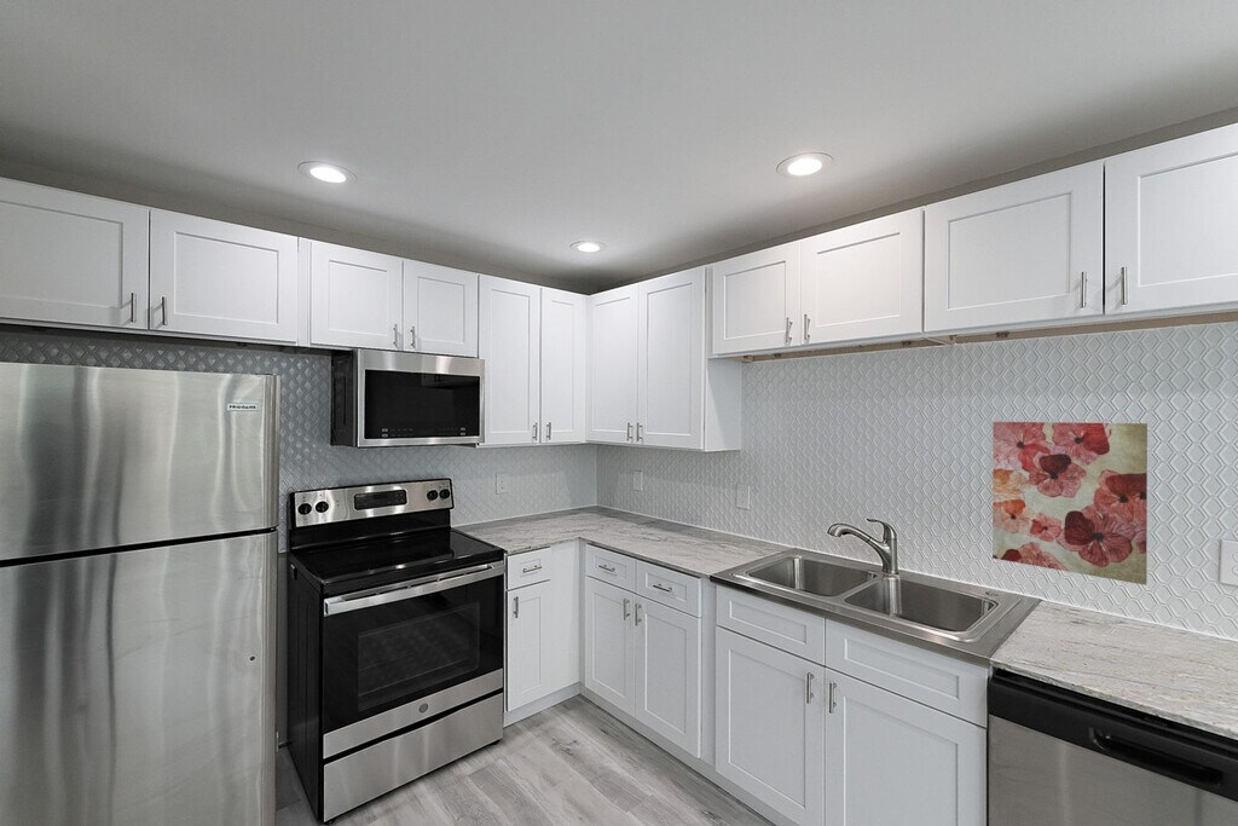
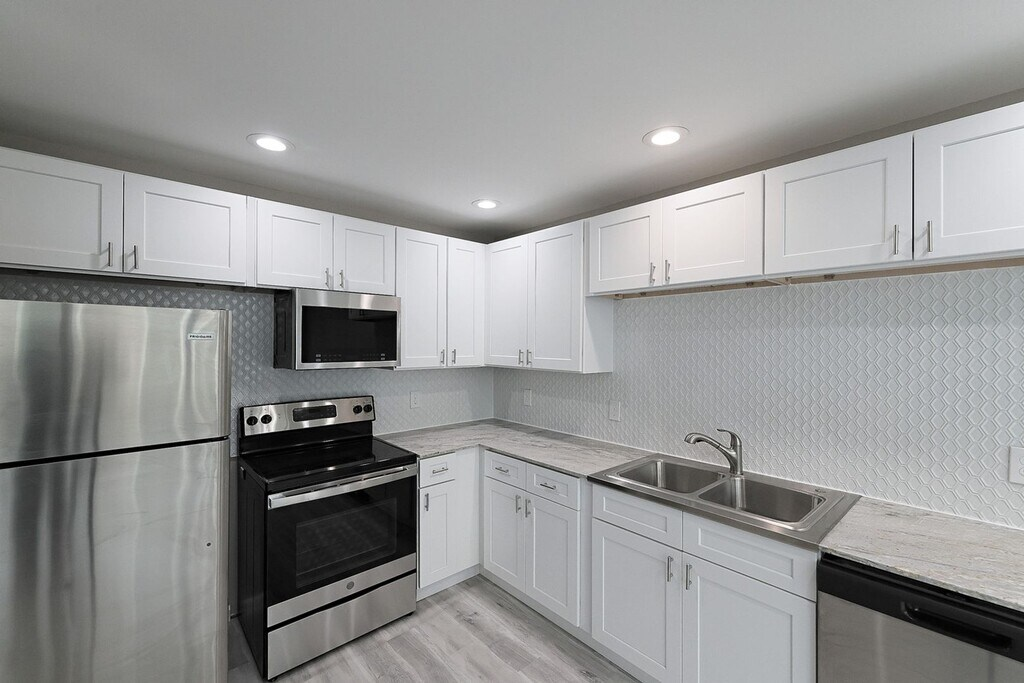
- wall art [991,421,1149,587]
